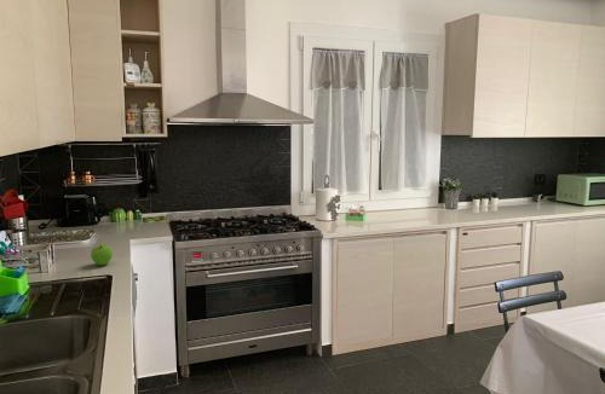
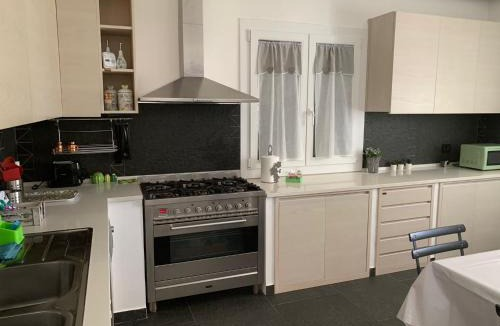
- fruit [90,242,114,266]
